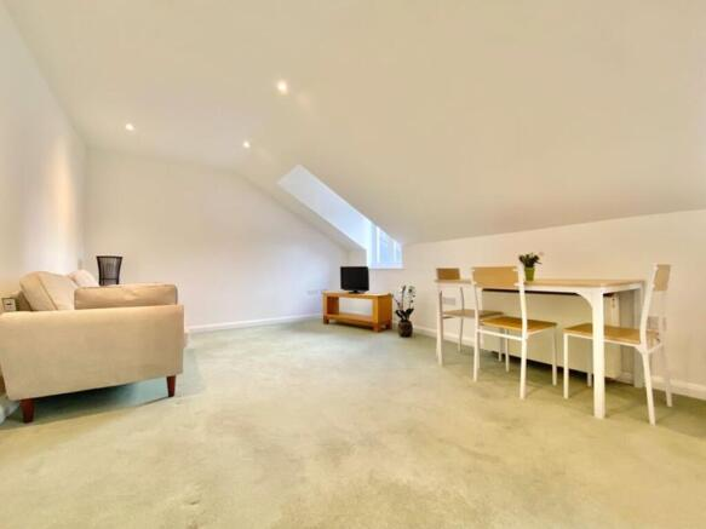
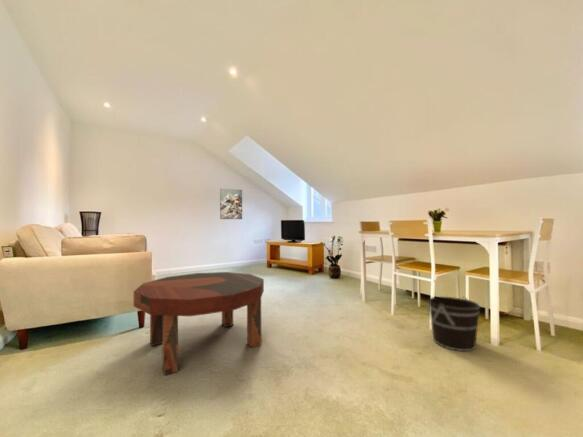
+ coffee table [133,271,265,376]
+ bucket [428,296,481,352]
+ wall art [219,188,243,220]
